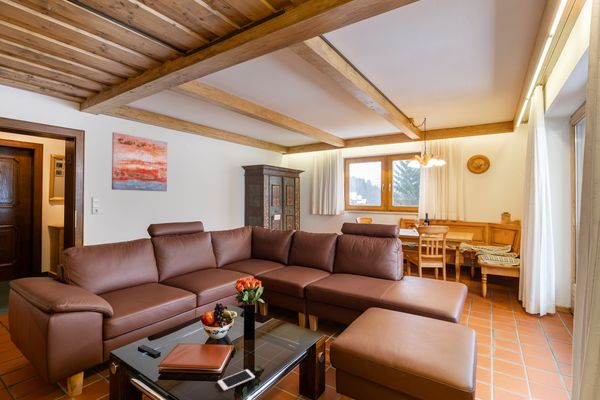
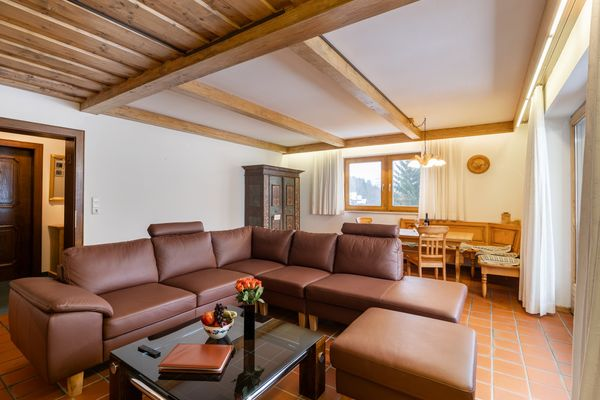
- cell phone [217,368,256,392]
- wall art [111,131,168,192]
